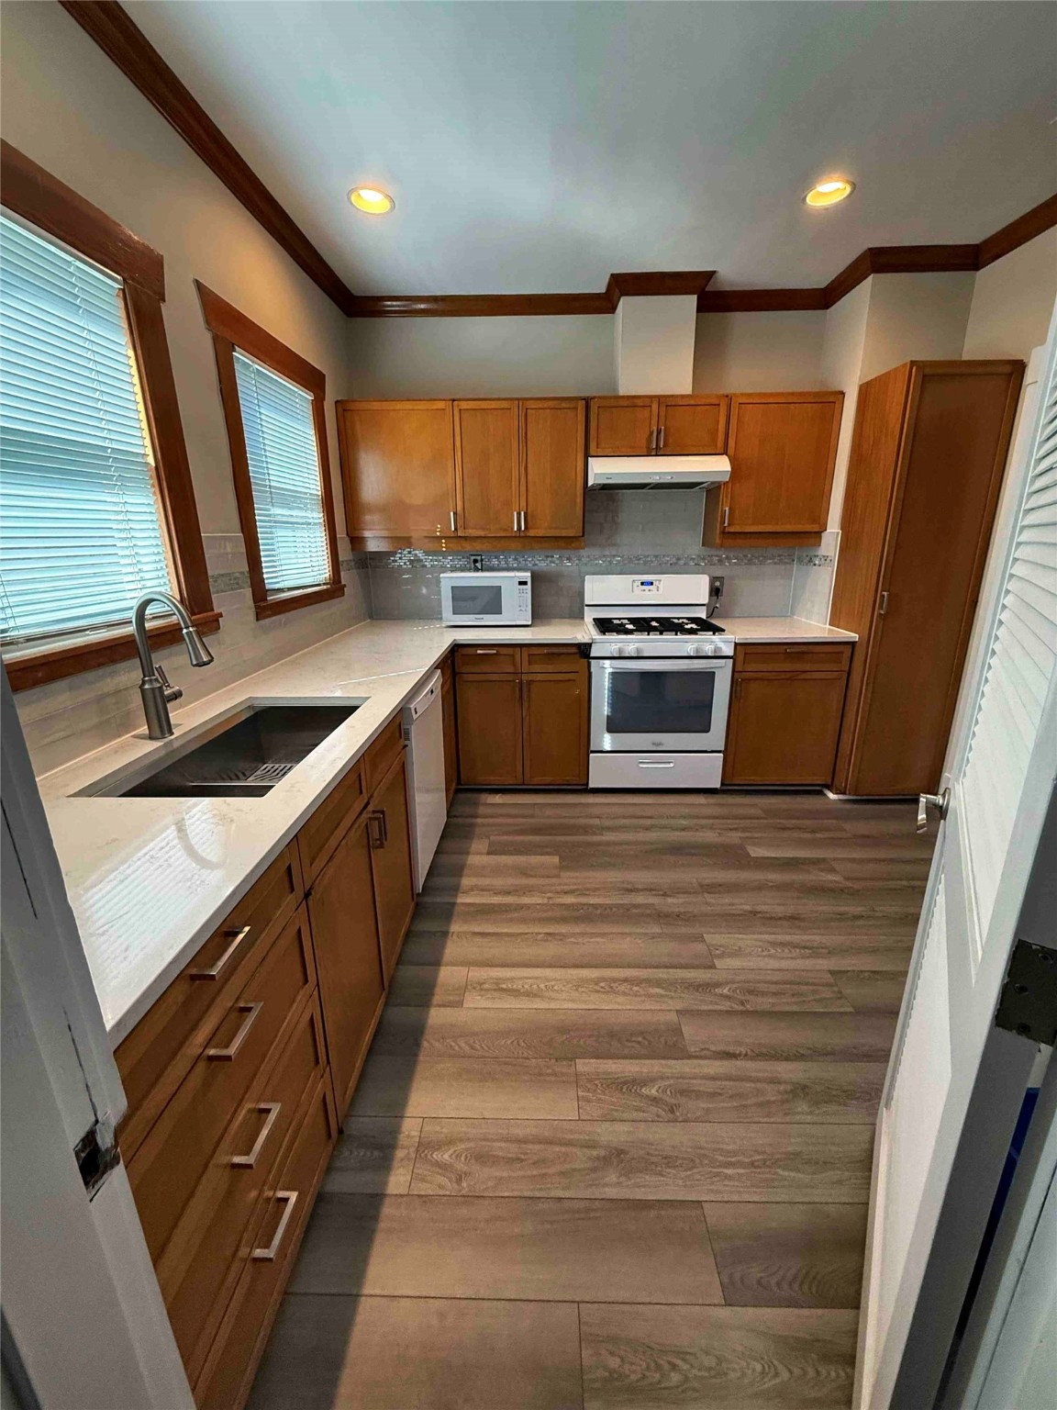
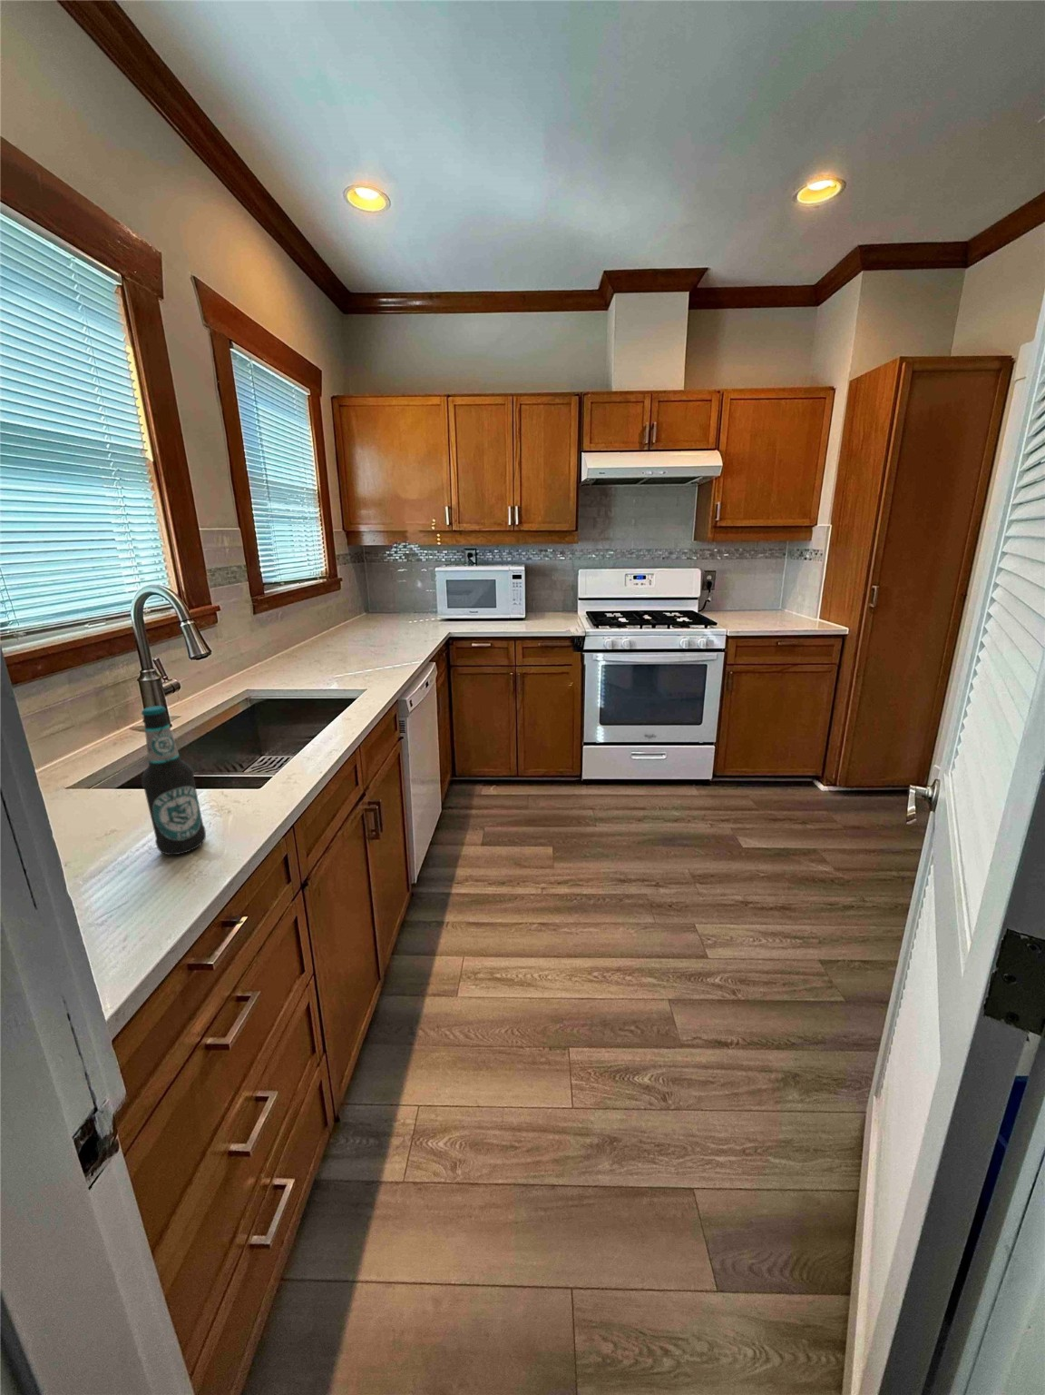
+ bottle [141,705,206,856]
